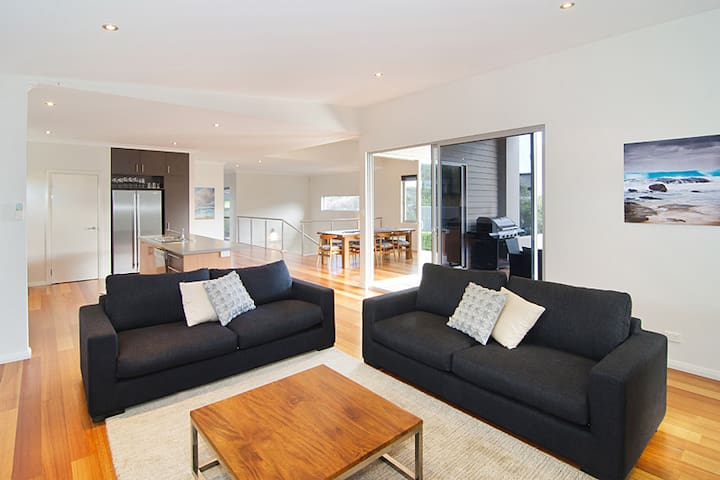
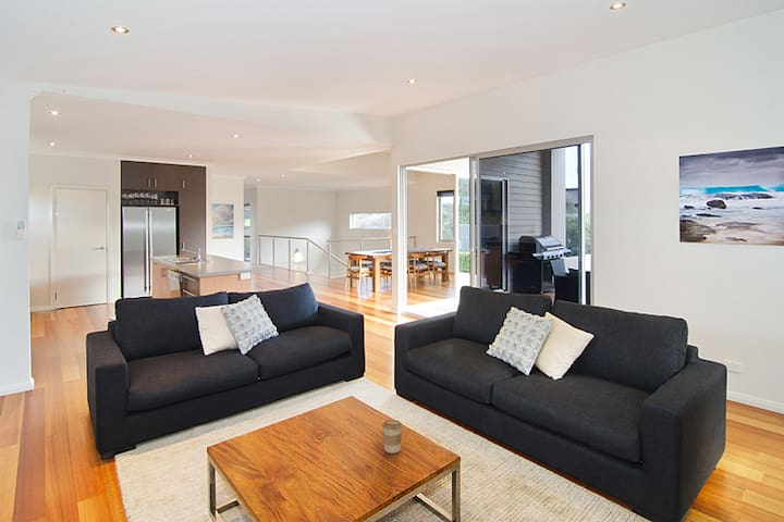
+ coffee cup [381,419,404,455]
